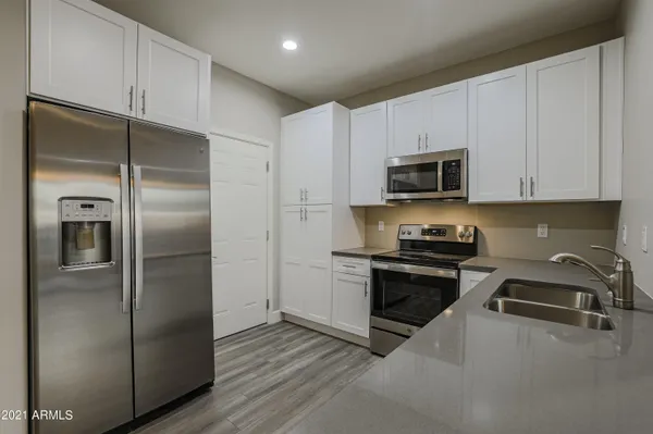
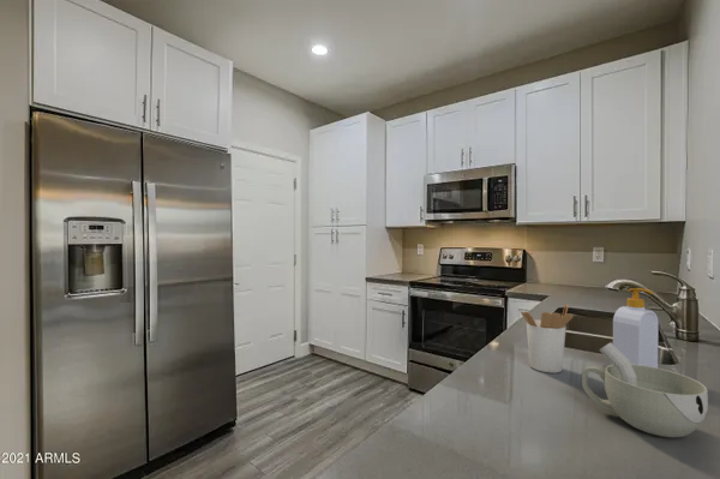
+ utensil holder [520,304,575,375]
+ soap bottle [612,287,660,369]
+ cup [581,342,709,438]
